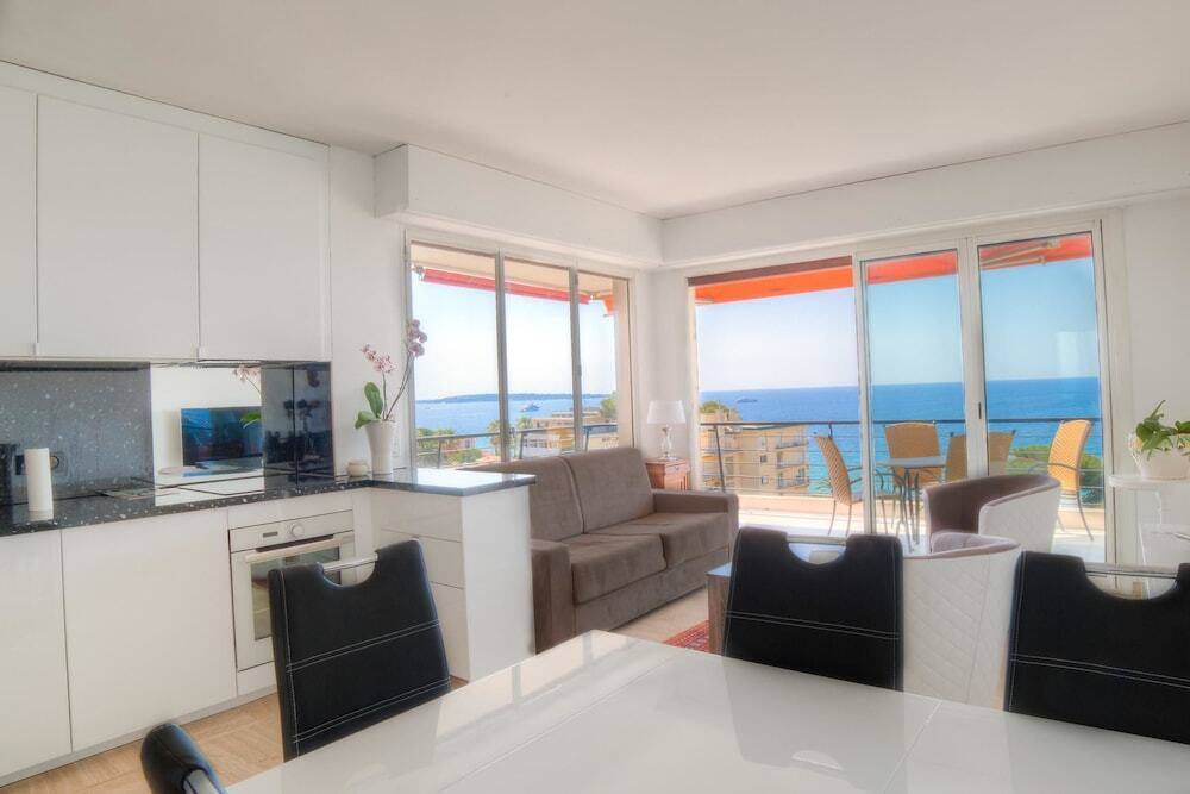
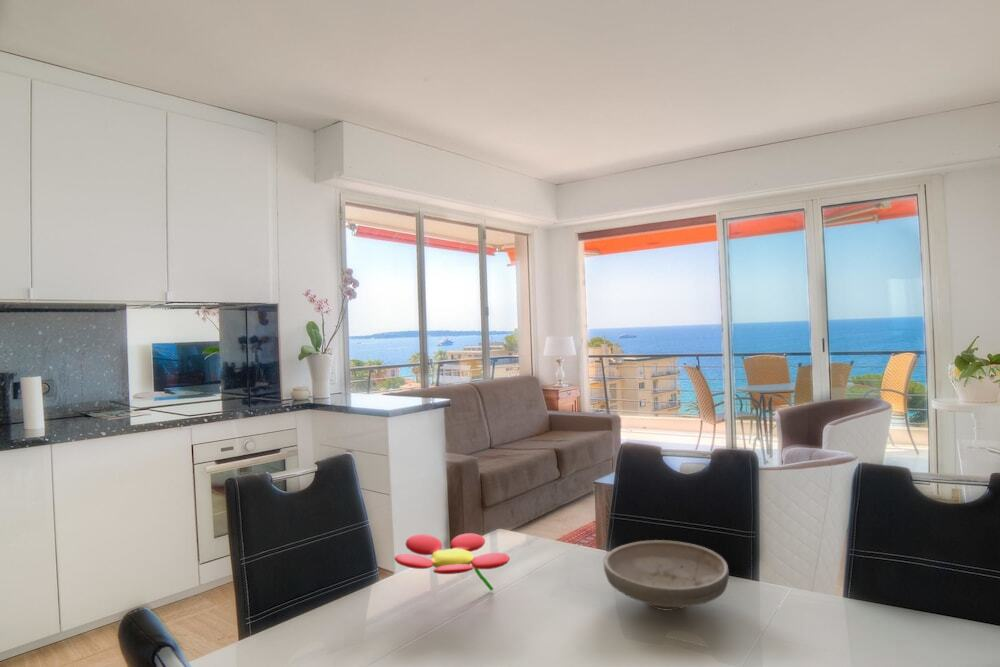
+ flower [394,532,511,592]
+ bowl [603,539,730,611]
